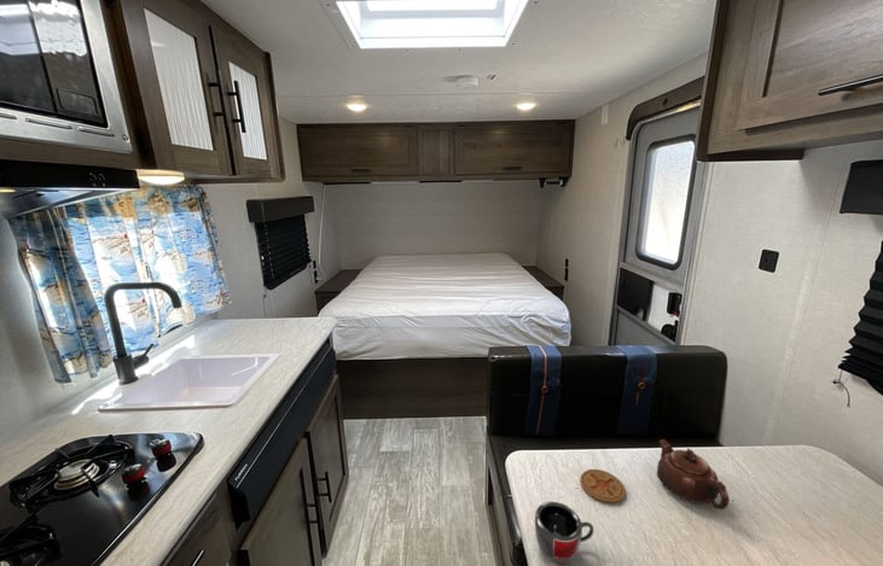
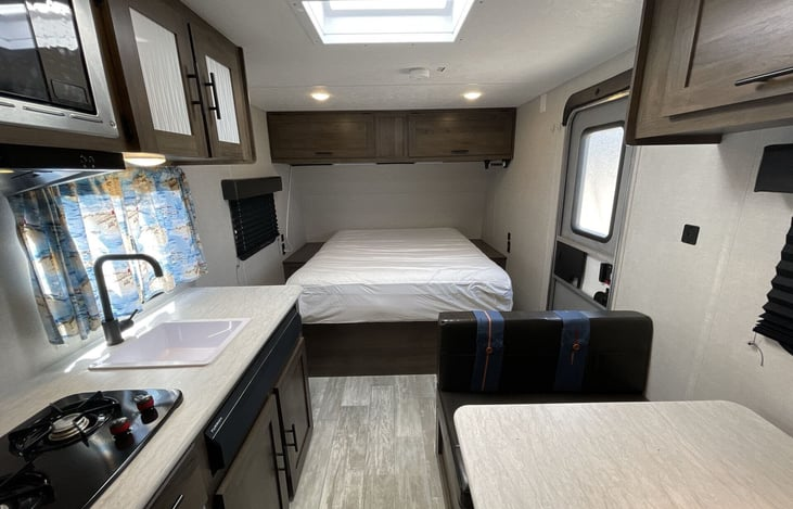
- teapot [656,438,730,510]
- mug [534,501,594,564]
- coaster [579,468,627,504]
